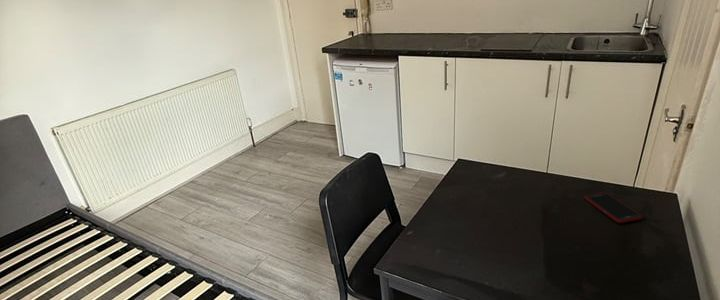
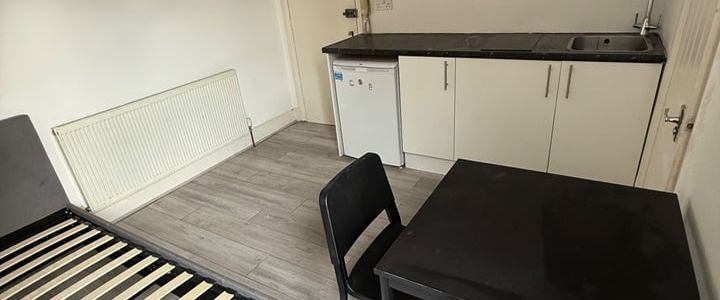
- cell phone [583,191,643,224]
